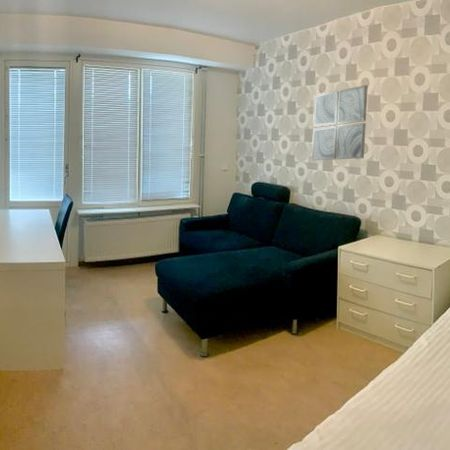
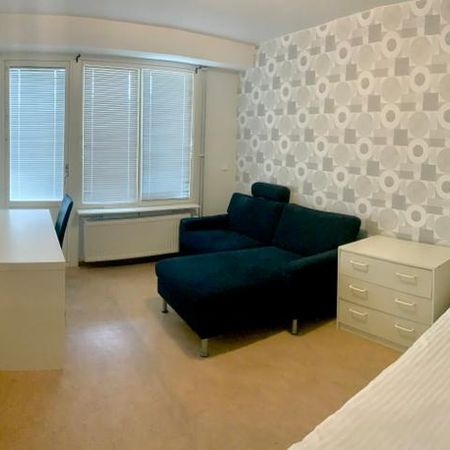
- wall art [311,84,369,161]
